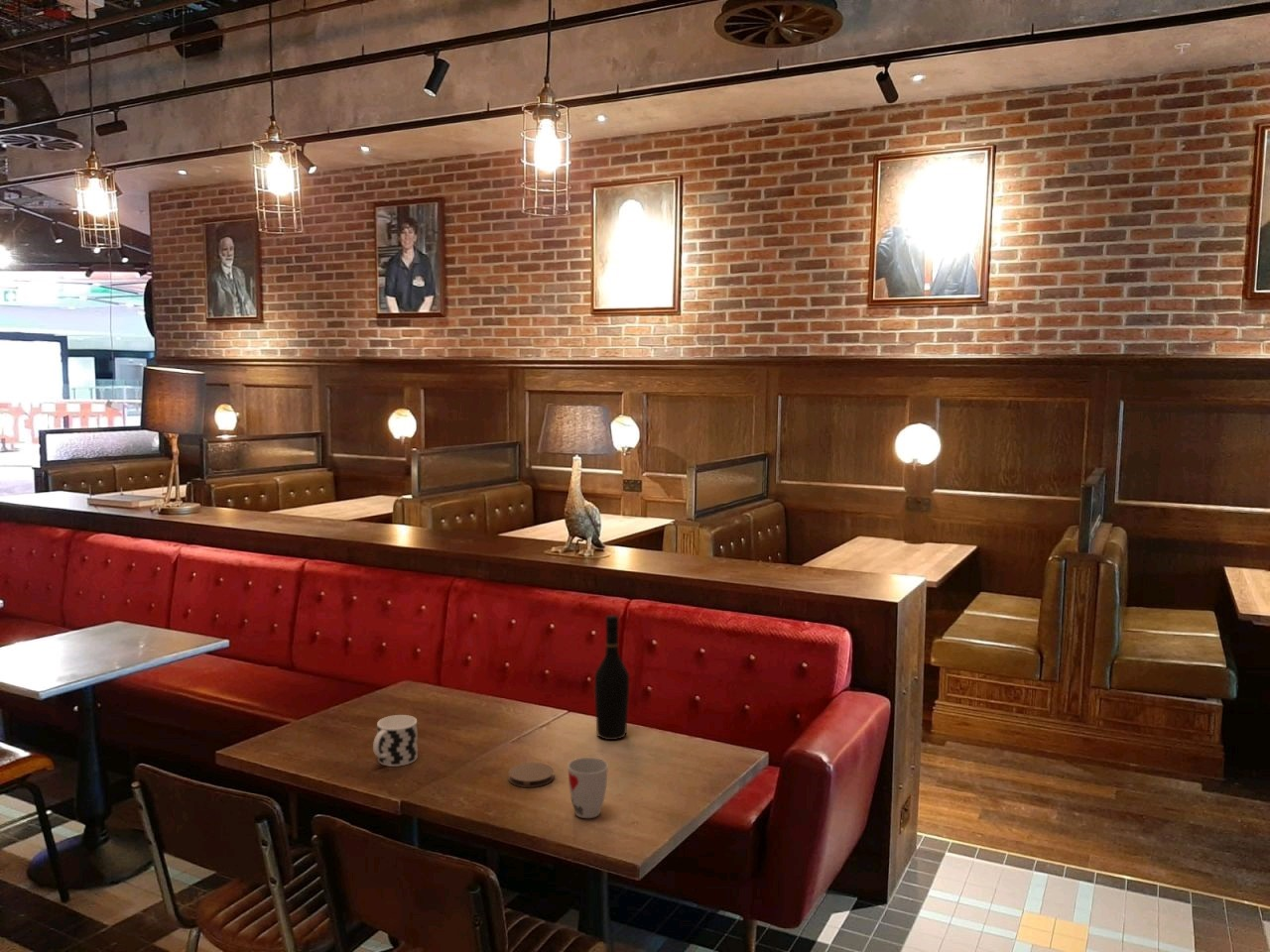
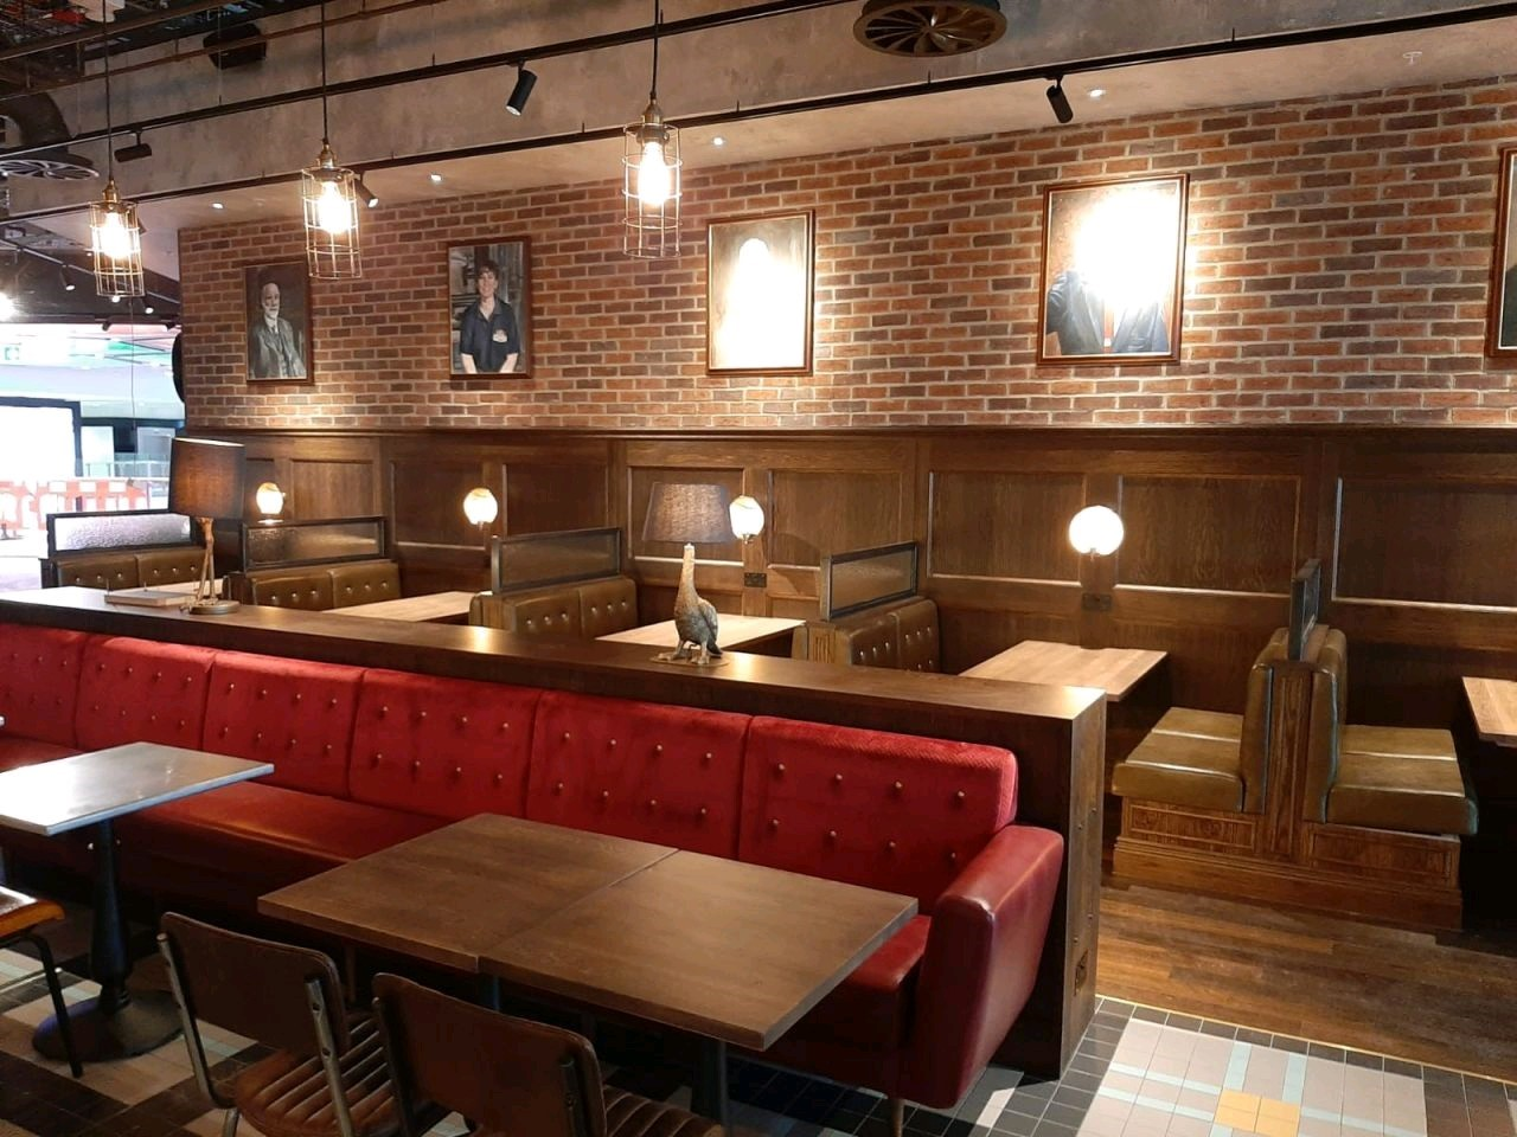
- cup [372,714,419,768]
- coaster [508,762,555,788]
- wine bottle [593,615,630,741]
- cup [567,757,609,819]
